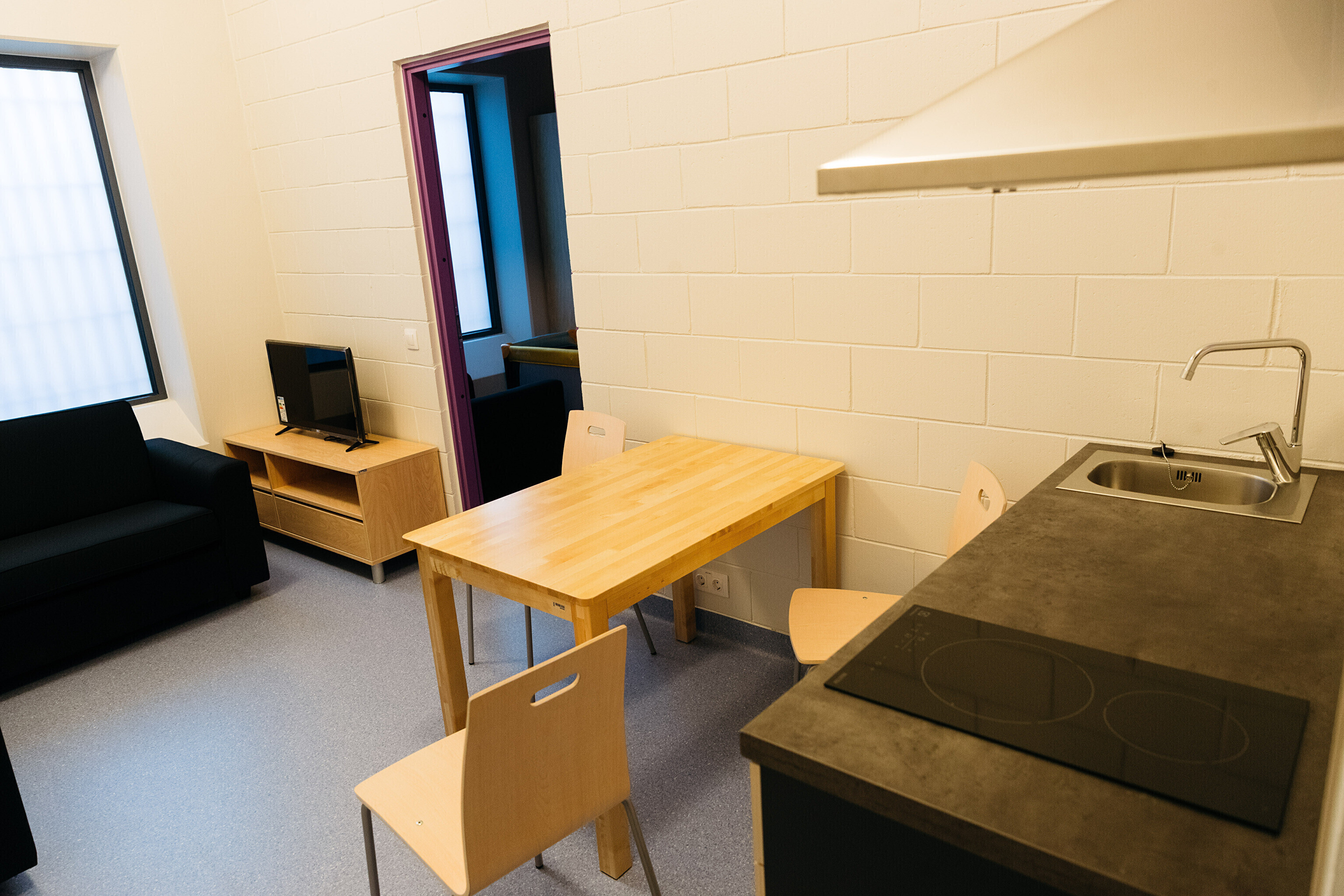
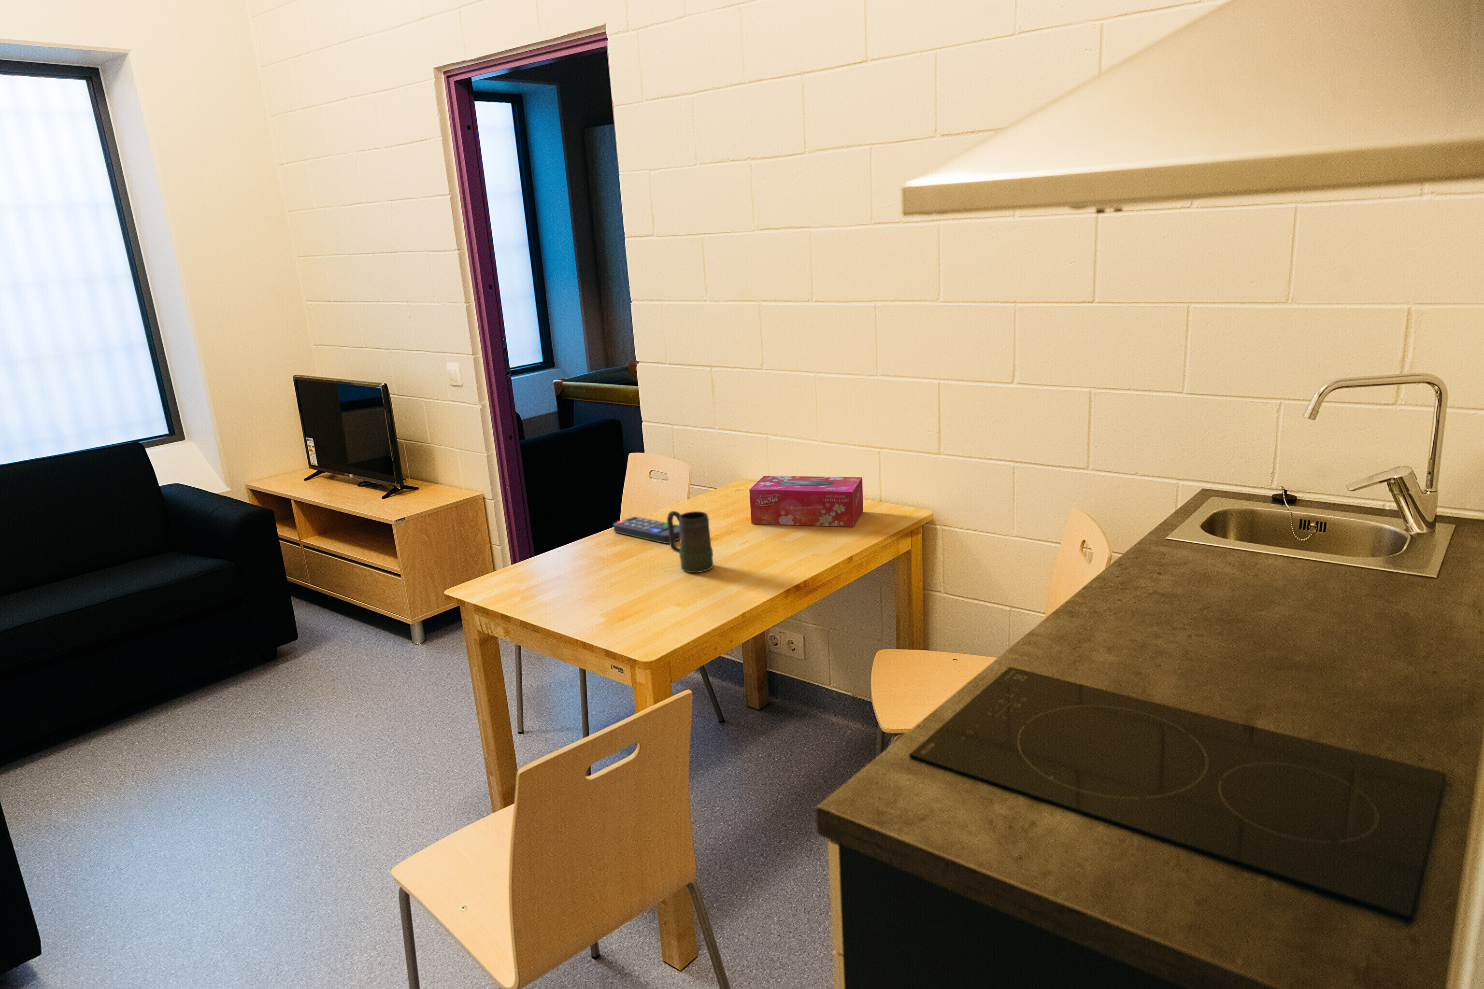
+ remote control [613,515,680,544]
+ tissue box [749,475,863,528]
+ mug [666,510,714,573]
